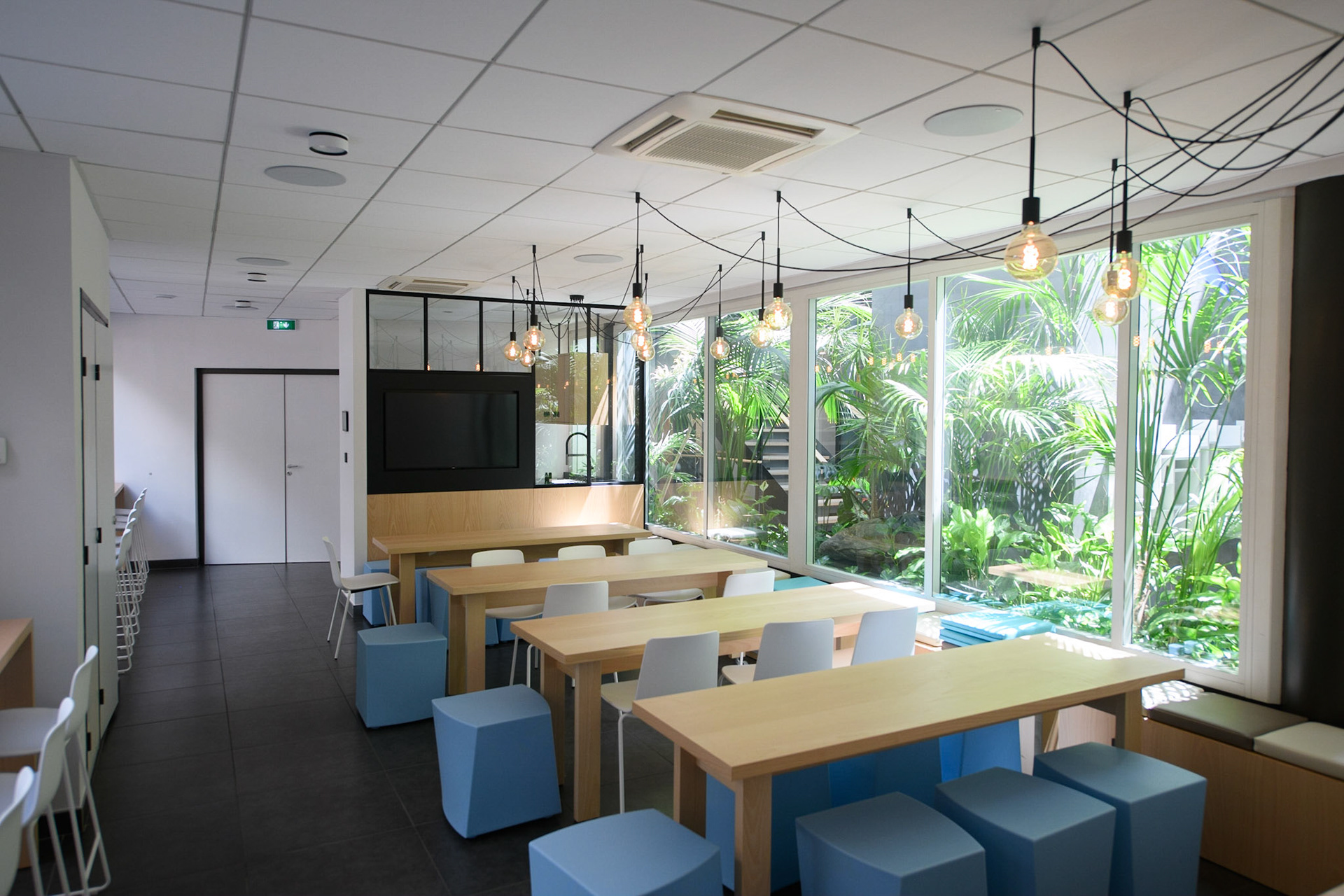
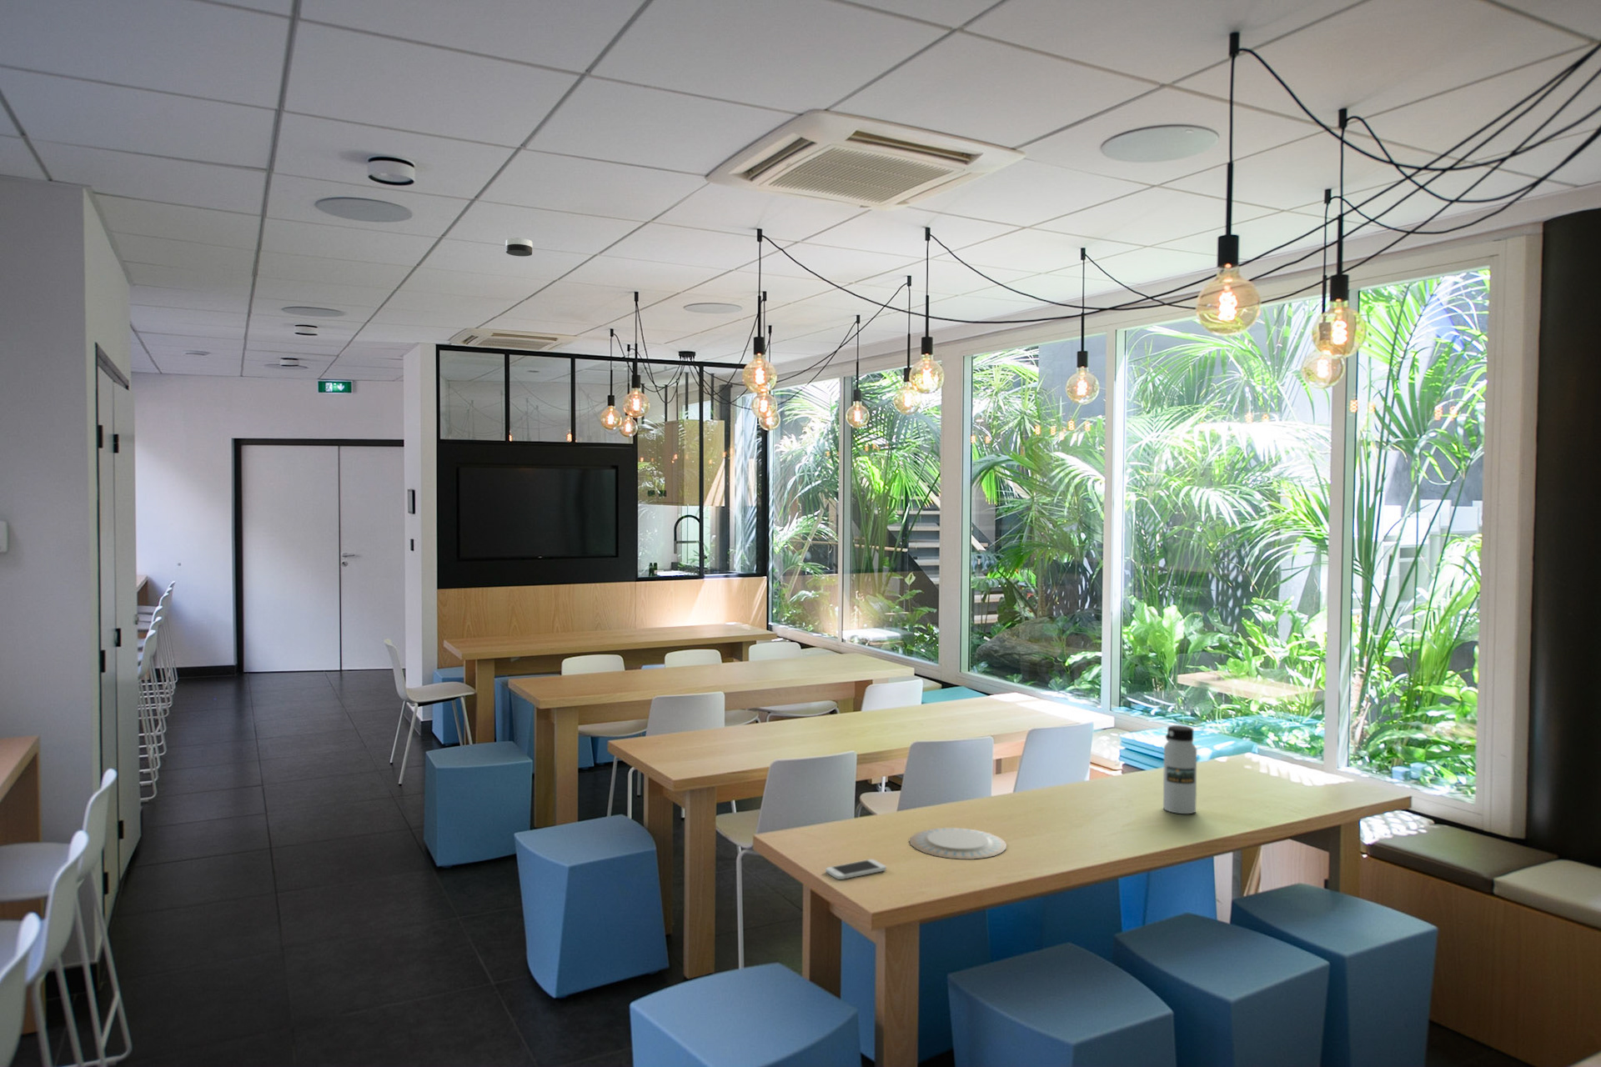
+ chinaware [908,826,1008,860]
+ water bottle [1163,724,1197,815]
+ smoke detector [505,237,532,257]
+ smartphone [824,859,887,880]
